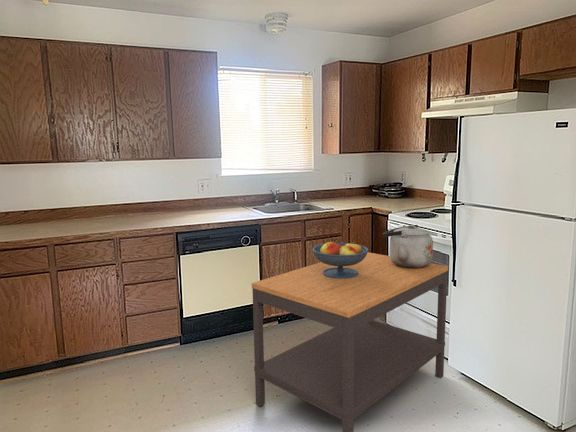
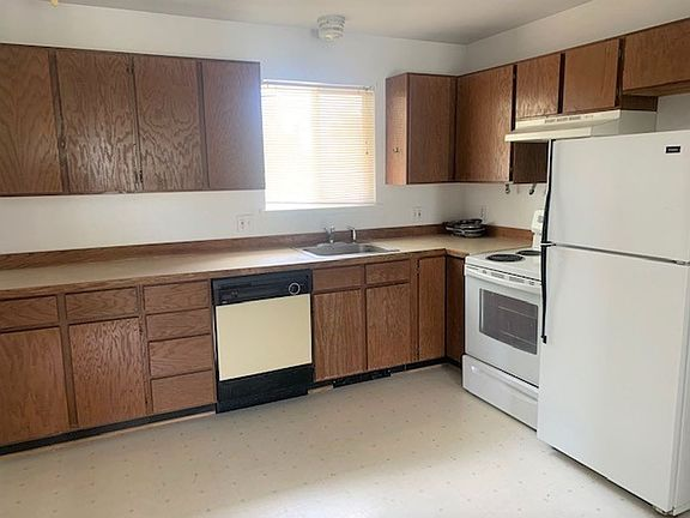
- side table [251,252,449,432]
- fruit bowl [312,241,369,278]
- kettle [382,224,434,268]
